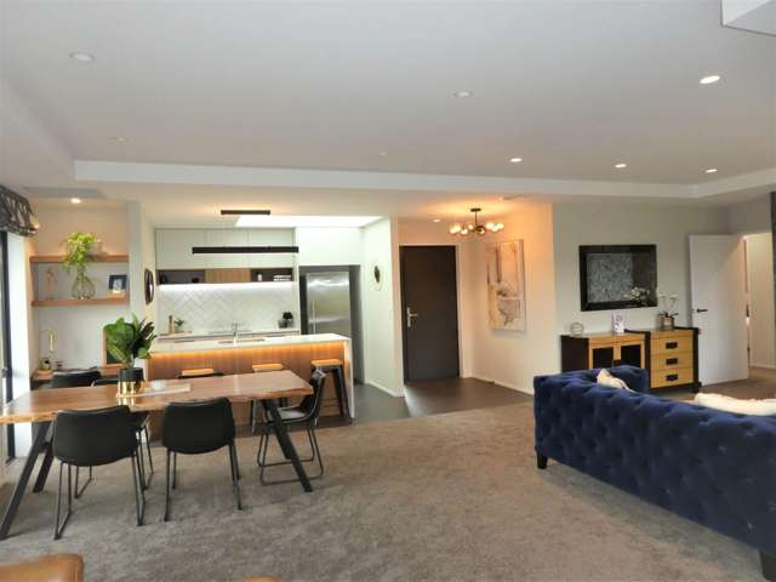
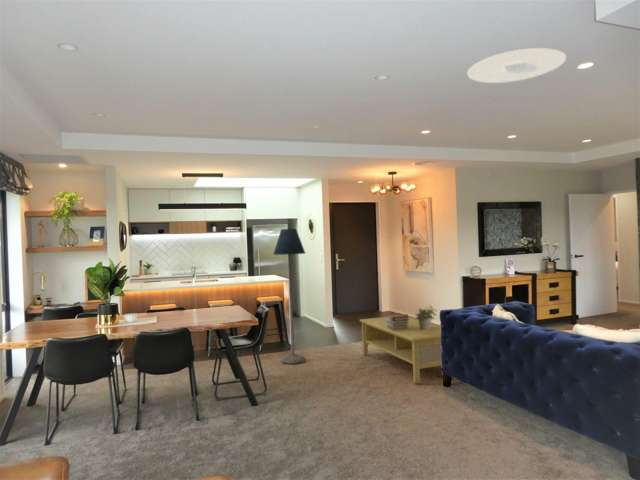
+ floor lamp [272,227,307,365]
+ ceiling light [466,47,567,84]
+ coffee table [359,314,443,385]
+ book stack [385,312,410,331]
+ potted plant [414,305,438,330]
